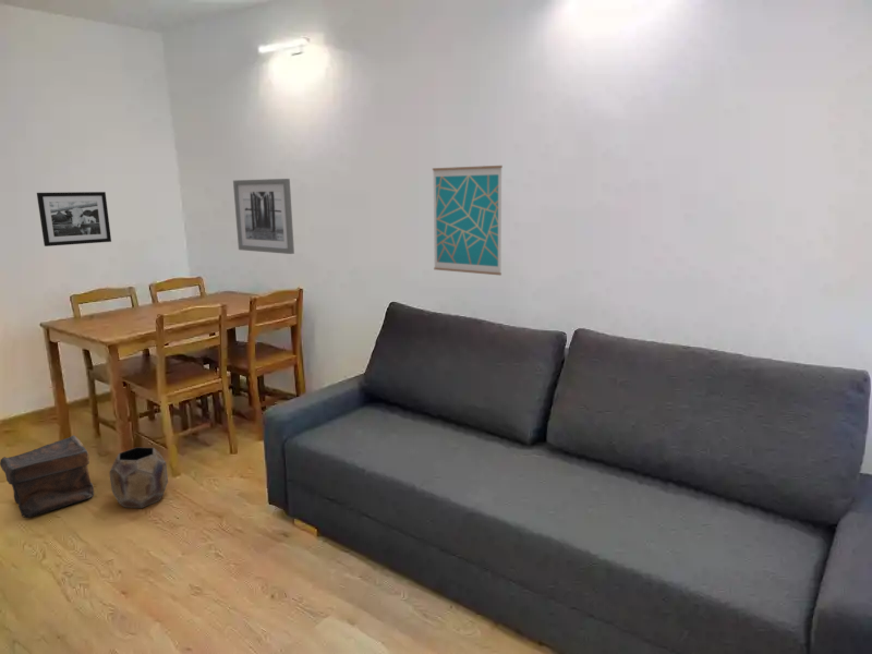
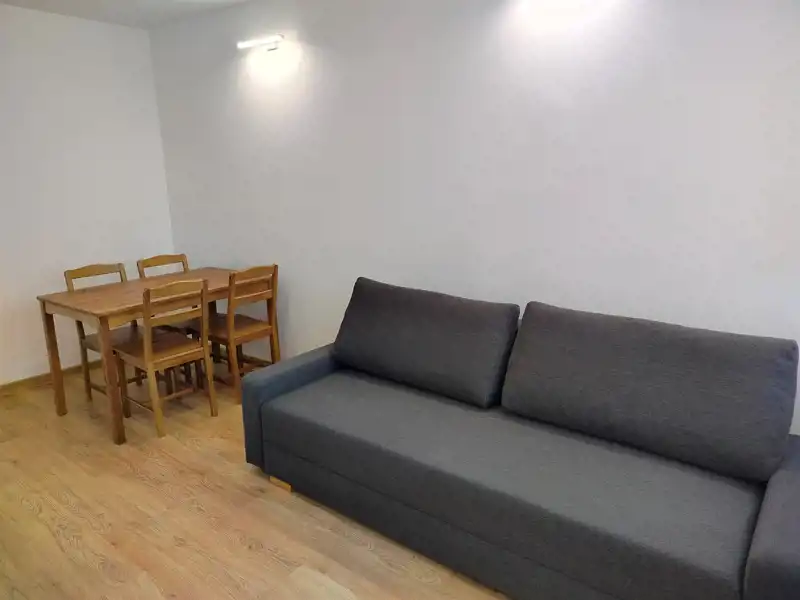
- wall art [432,165,504,276]
- pouch [0,434,95,519]
- picture frame [36,191,112,247]
- planter [108,446,169,509]
- wall art [232,178,295,255]
